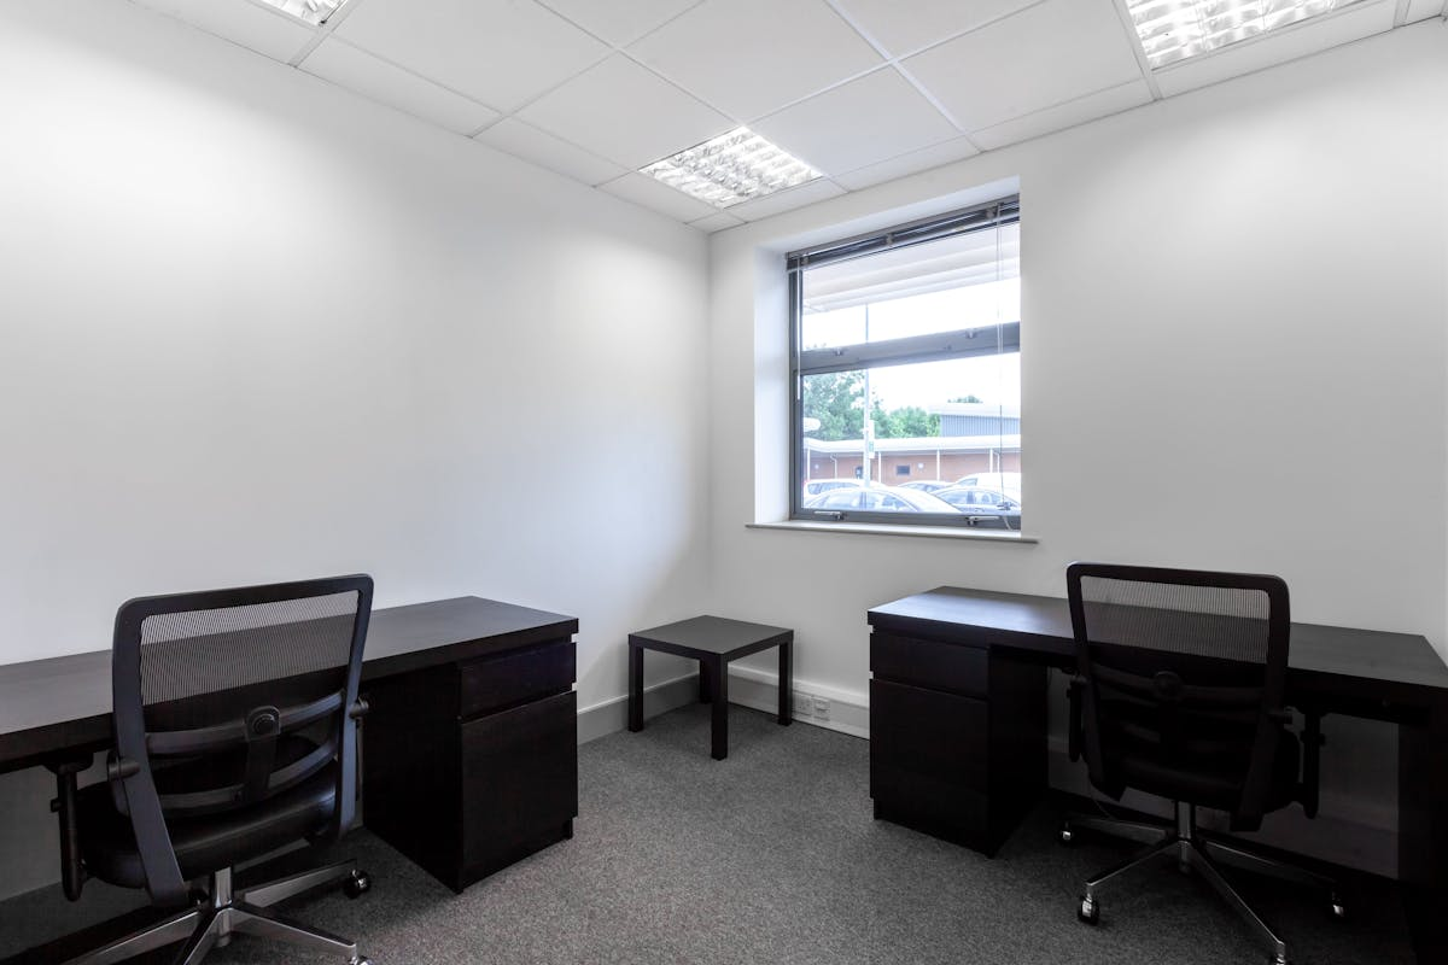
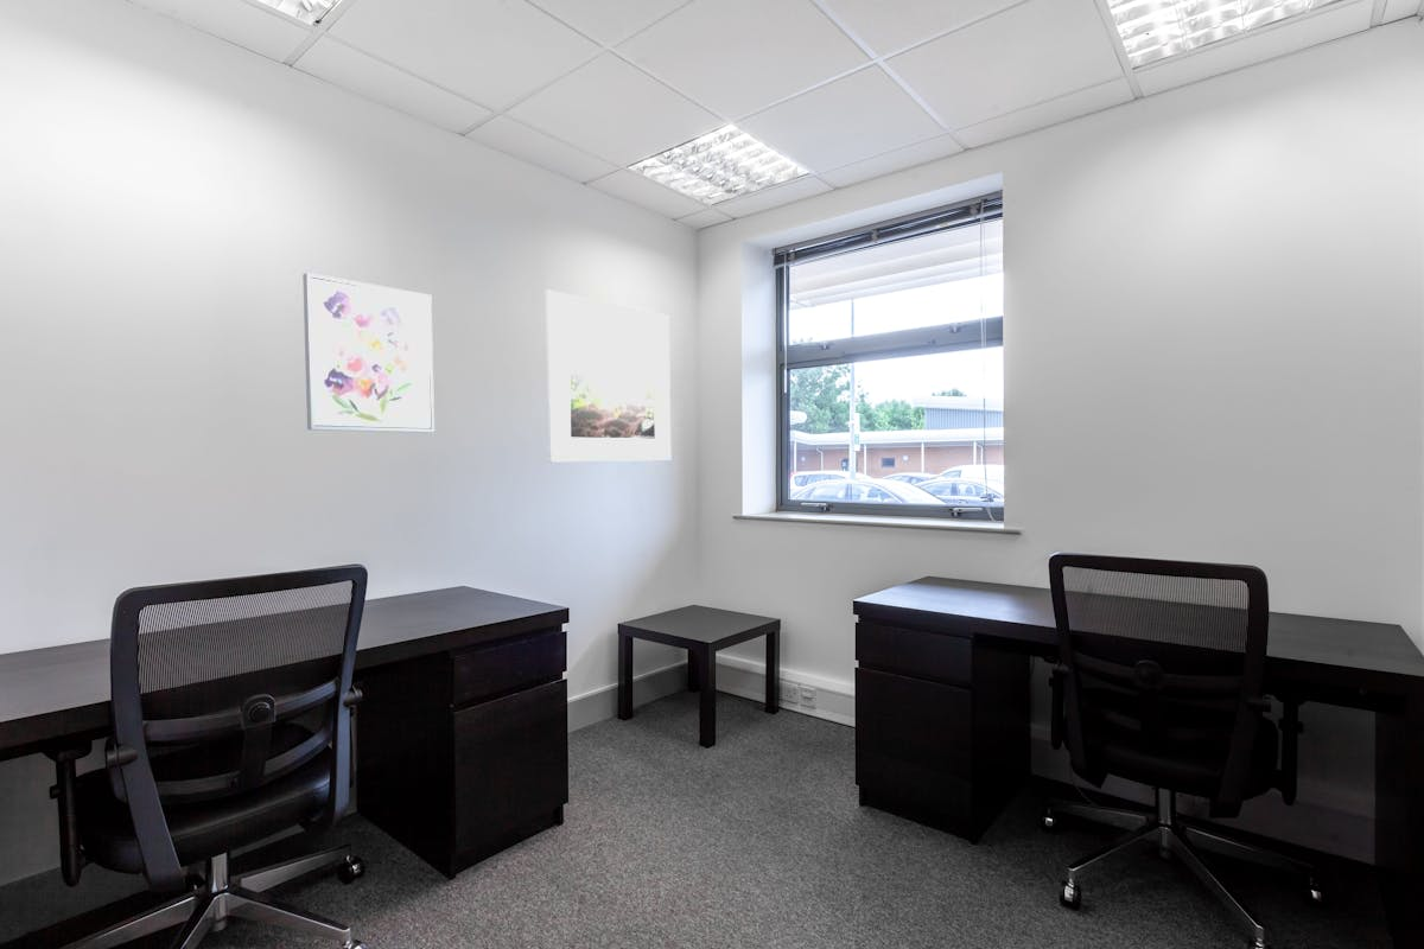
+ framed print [545,289,672,463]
+ wall art [301,272,436,433]
